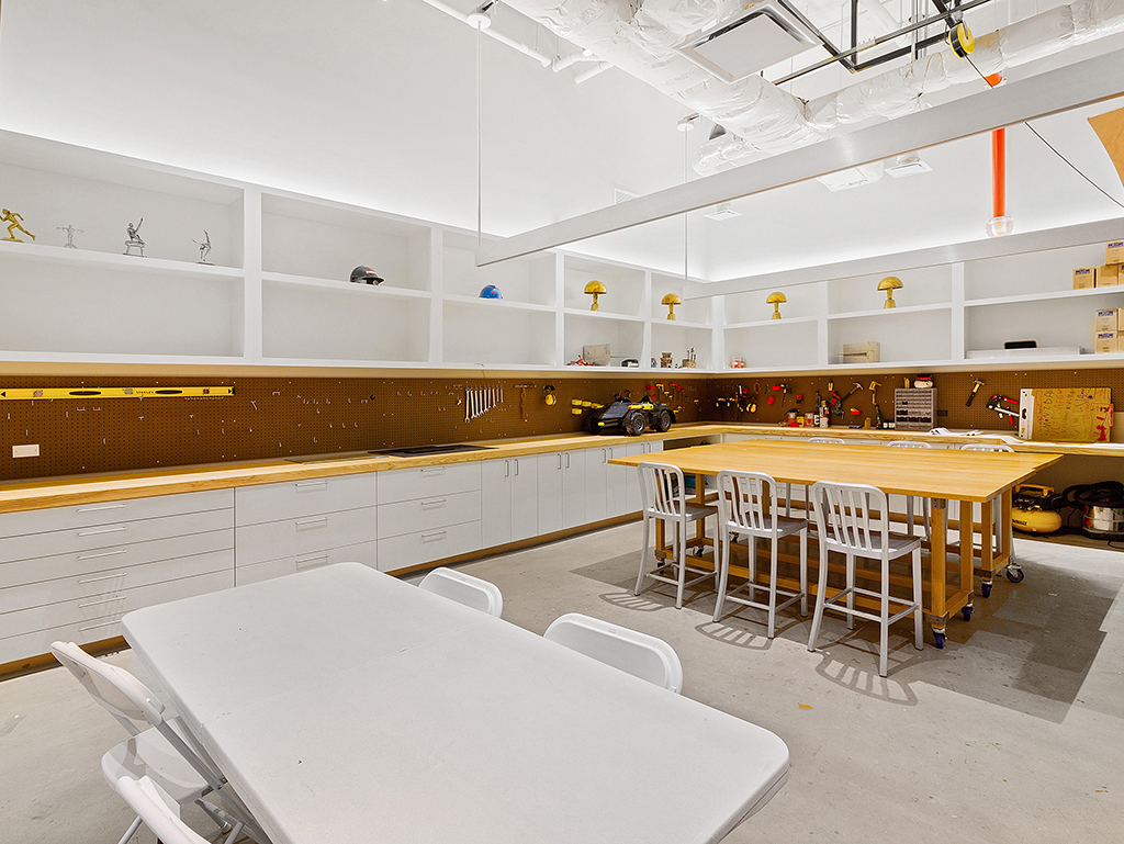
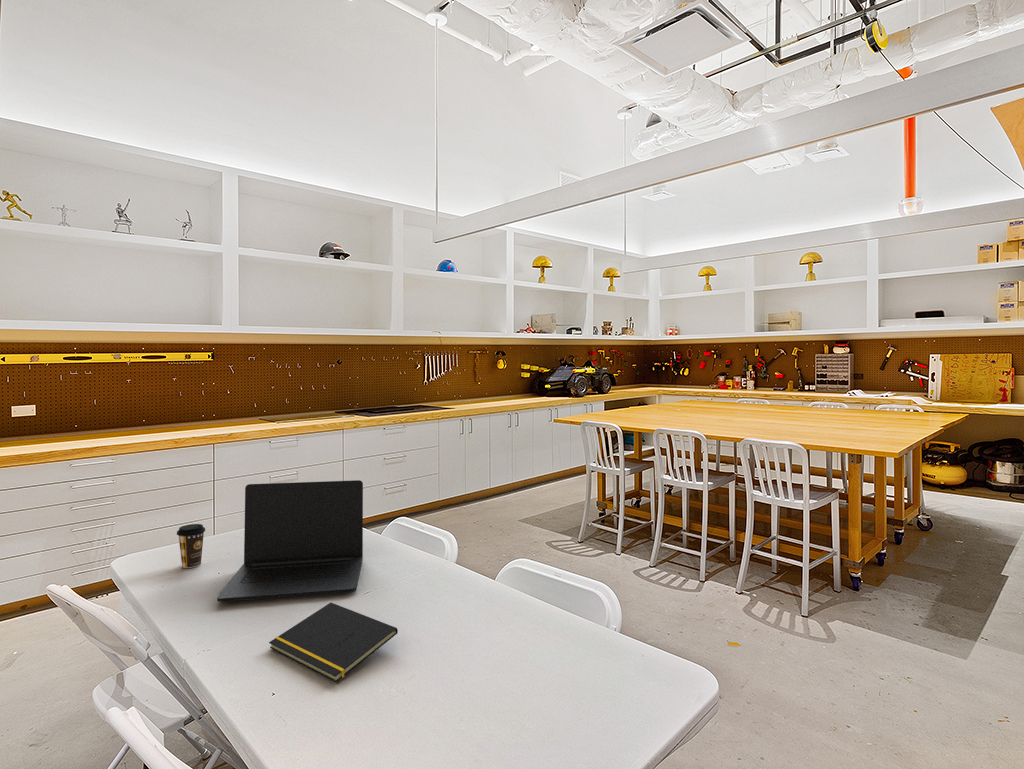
+ notepad [268,602,399,683]
+ laptop [216,479,364,603]
+ coffee cup [176,523,206,569]
